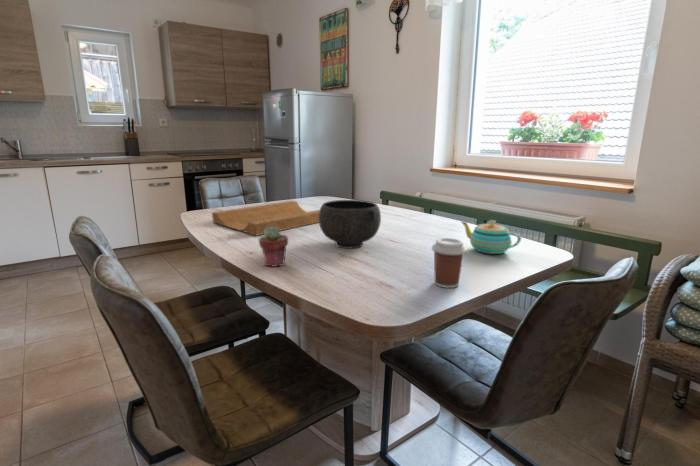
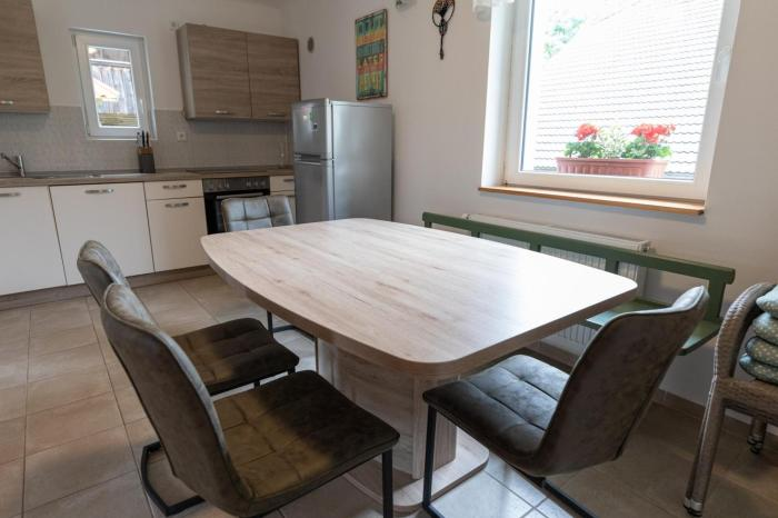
- teapot [461,219,522,255]
- cutting board [211,200,320,237]
- coffee cup [431,237,468,289]
- potted succulent [258,227,289,267]
- bowl [318,199,382,249]
